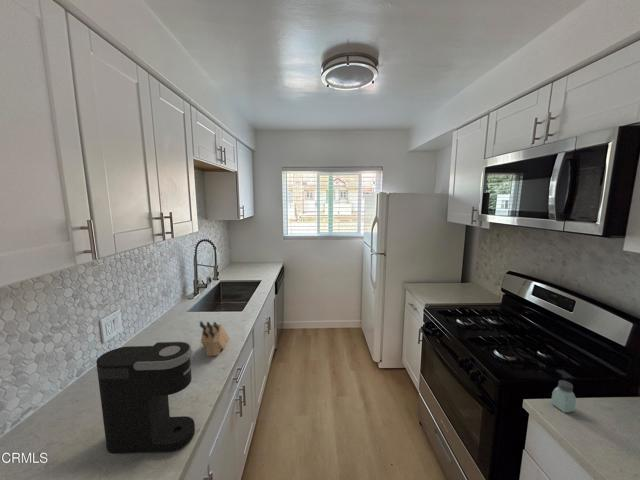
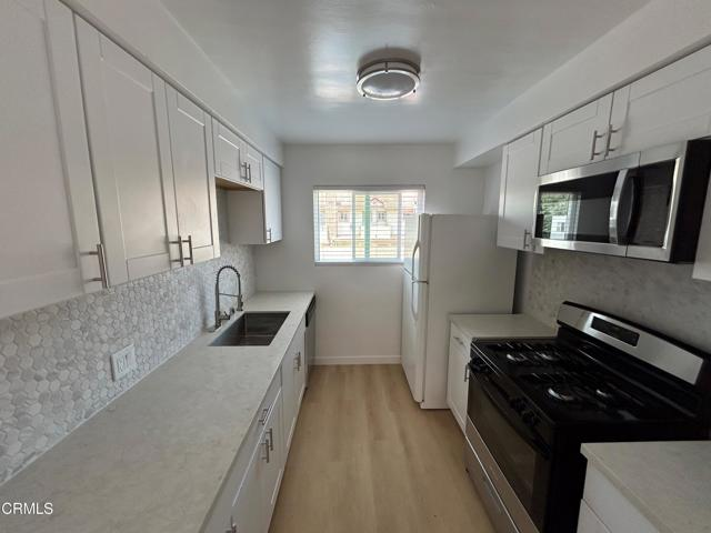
- knife block [199,321,230,357]
- saltshaker [550,379,577,413]
- coffee maker [95,341,196,454]
